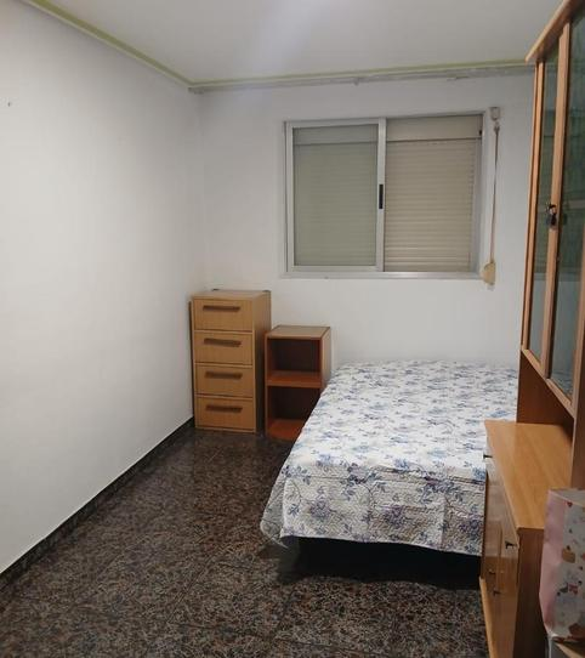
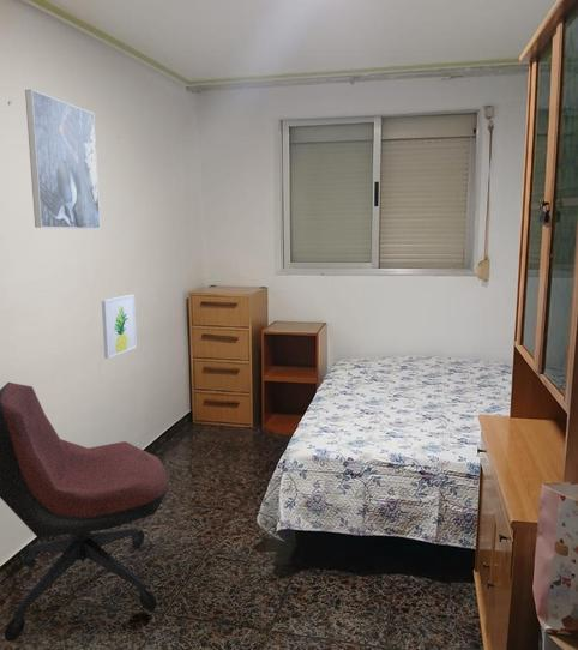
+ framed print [24,89,101,230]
+ wall art [101,294,138,360]
+ office chair [0,381,169,643]
